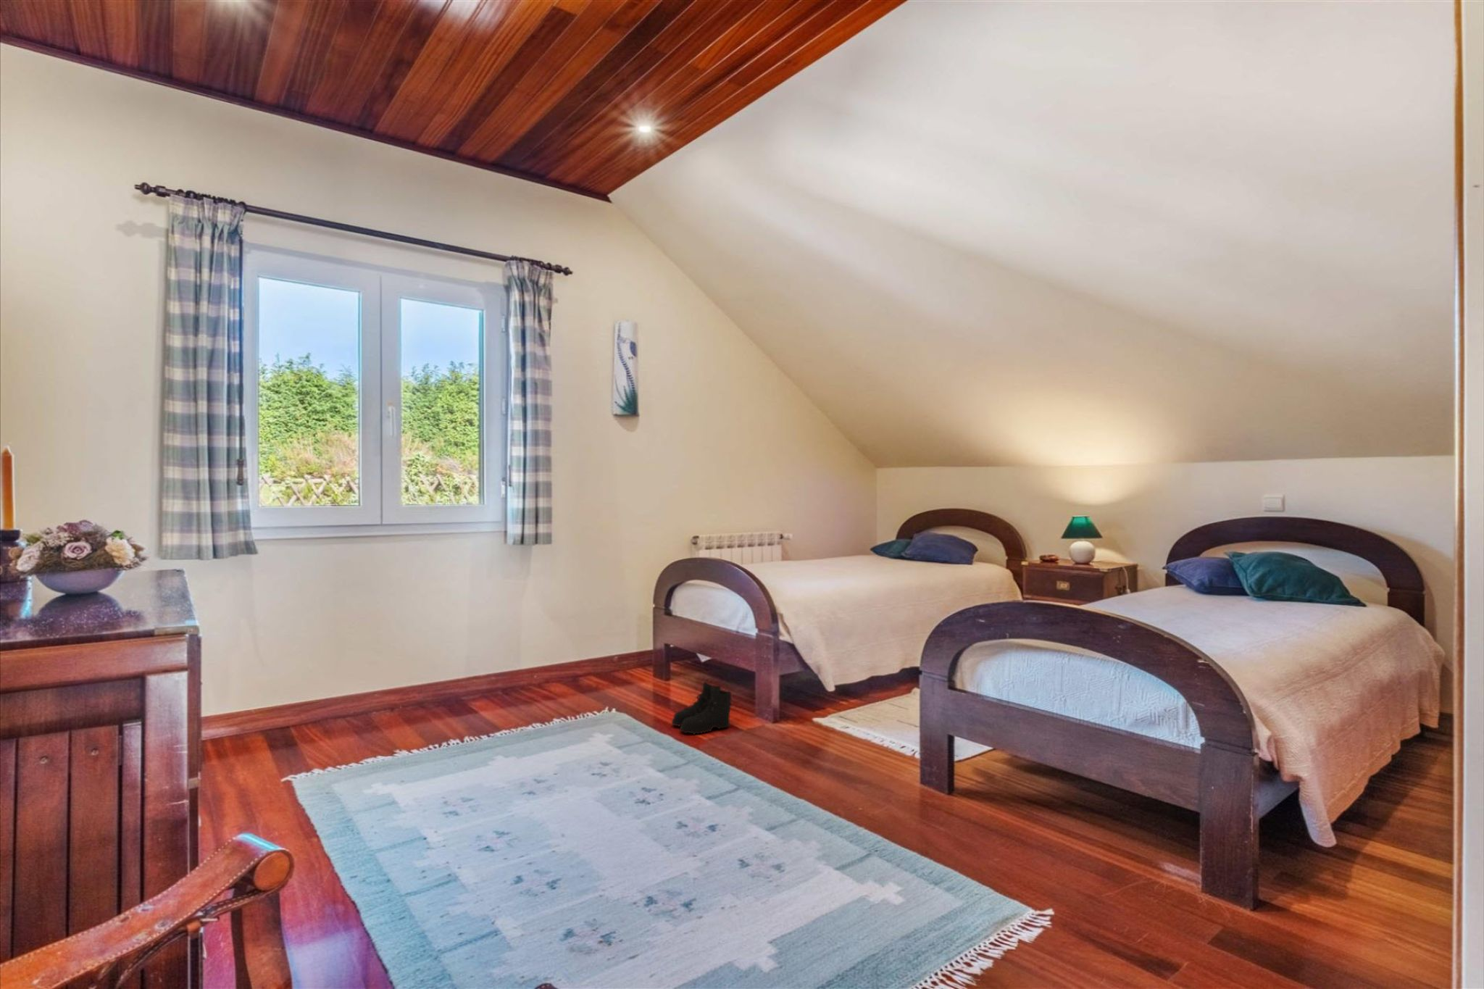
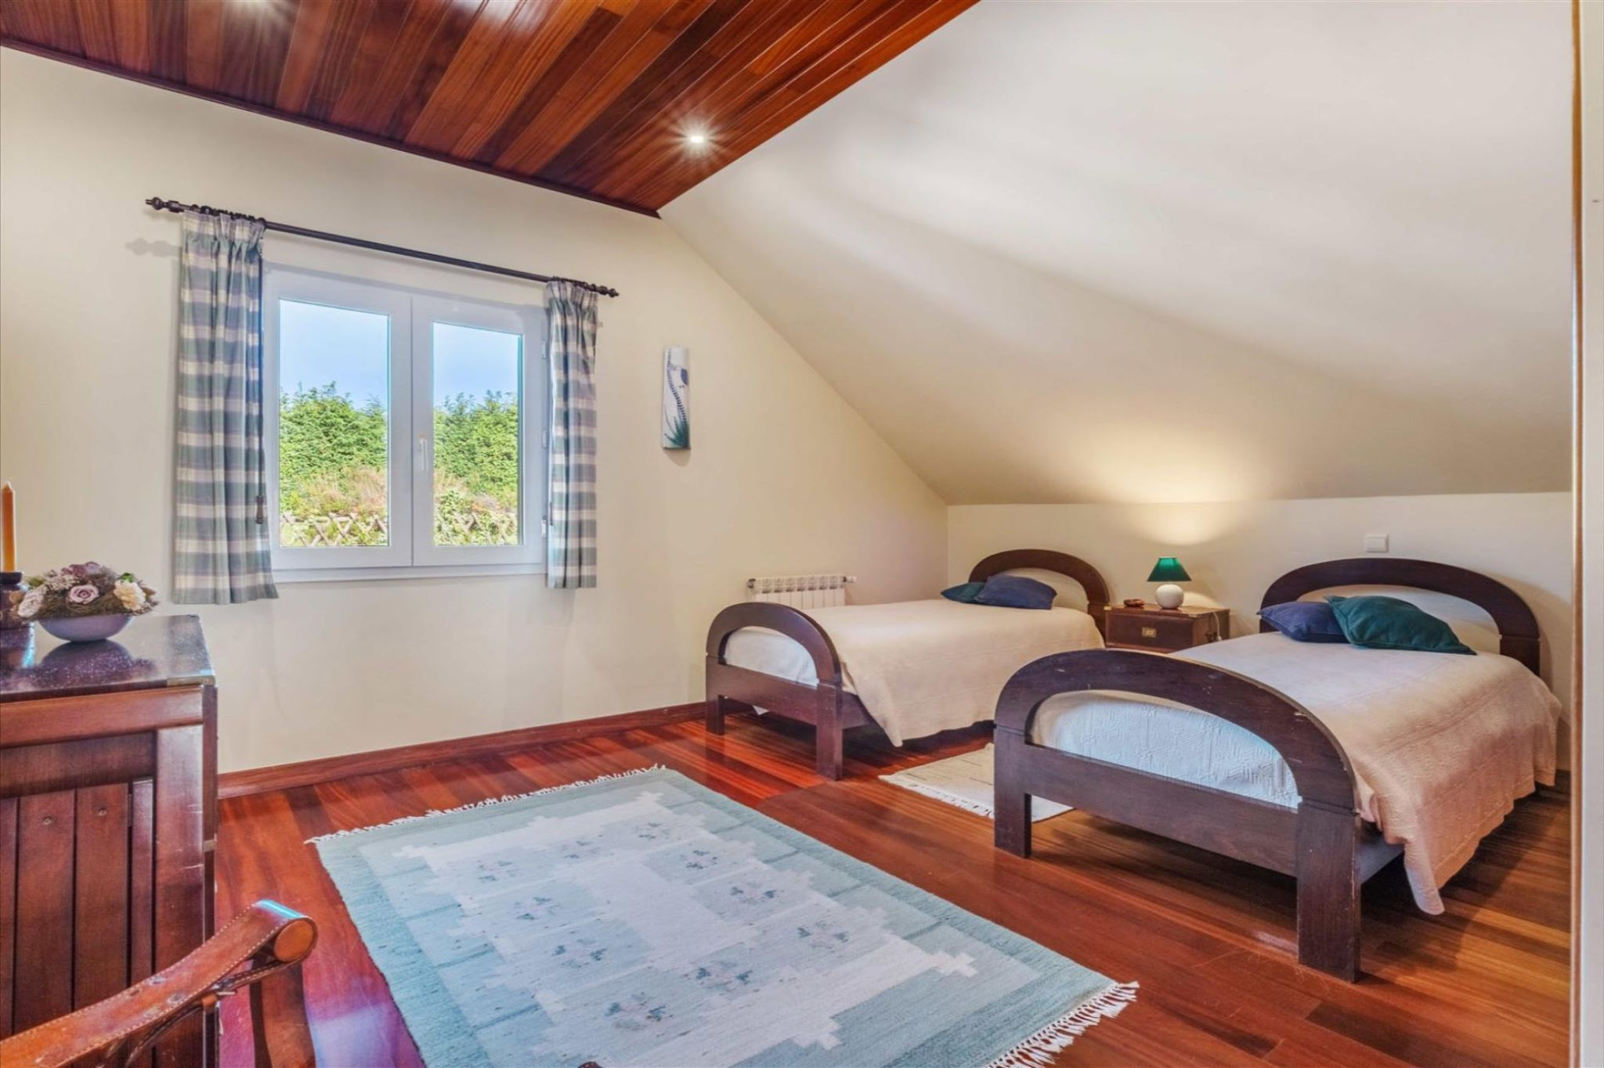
- boots [670,681,734,735]
